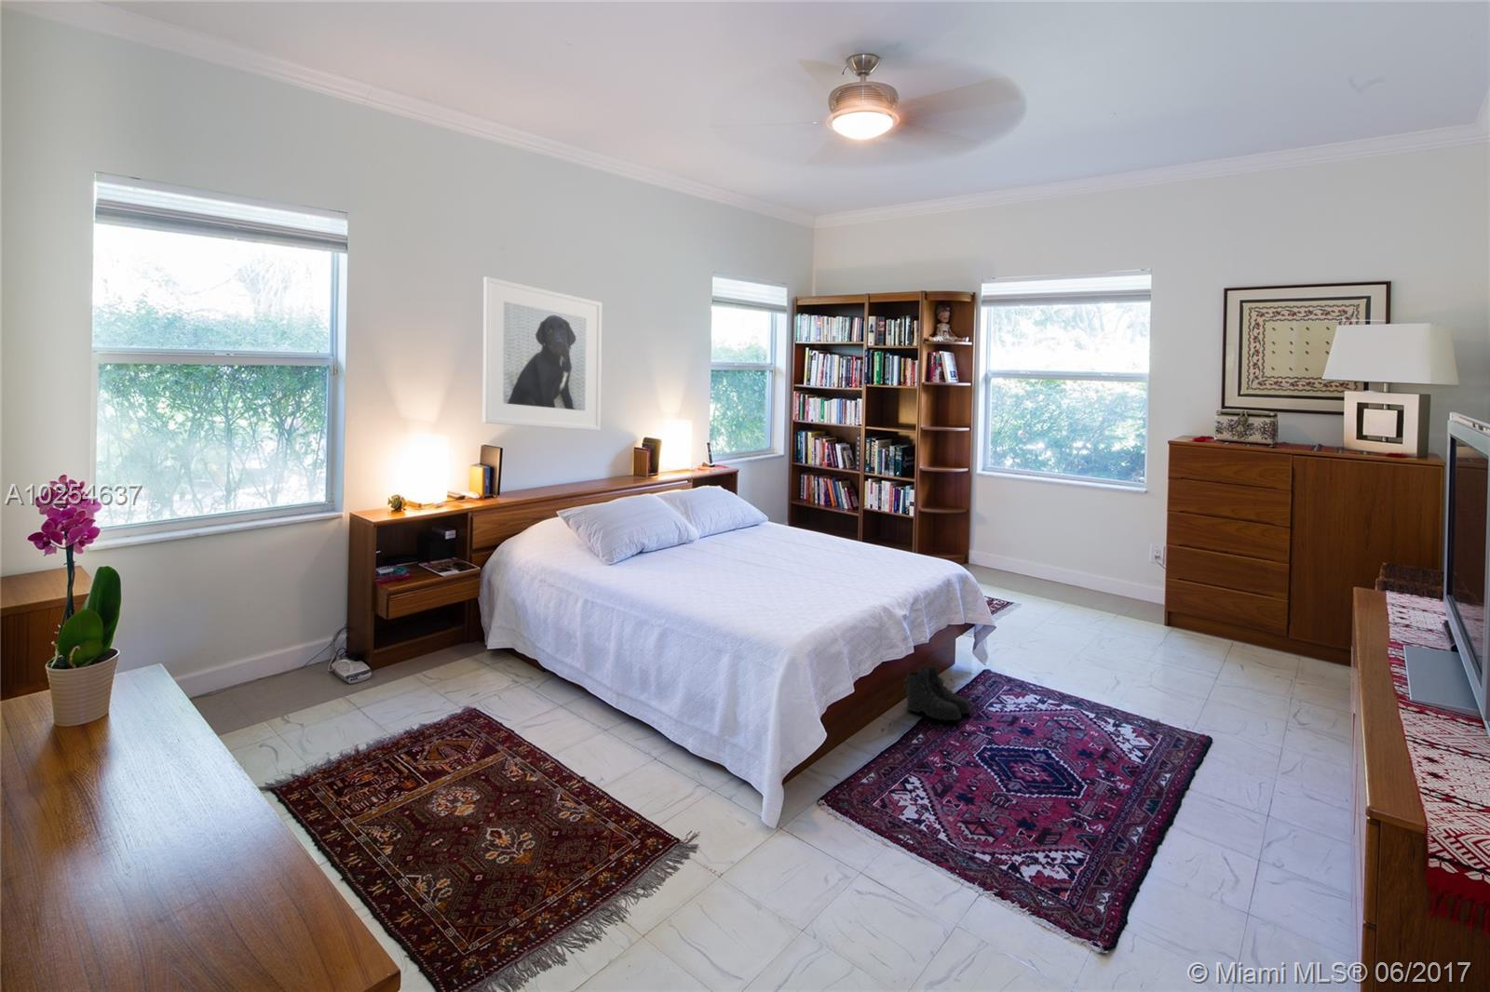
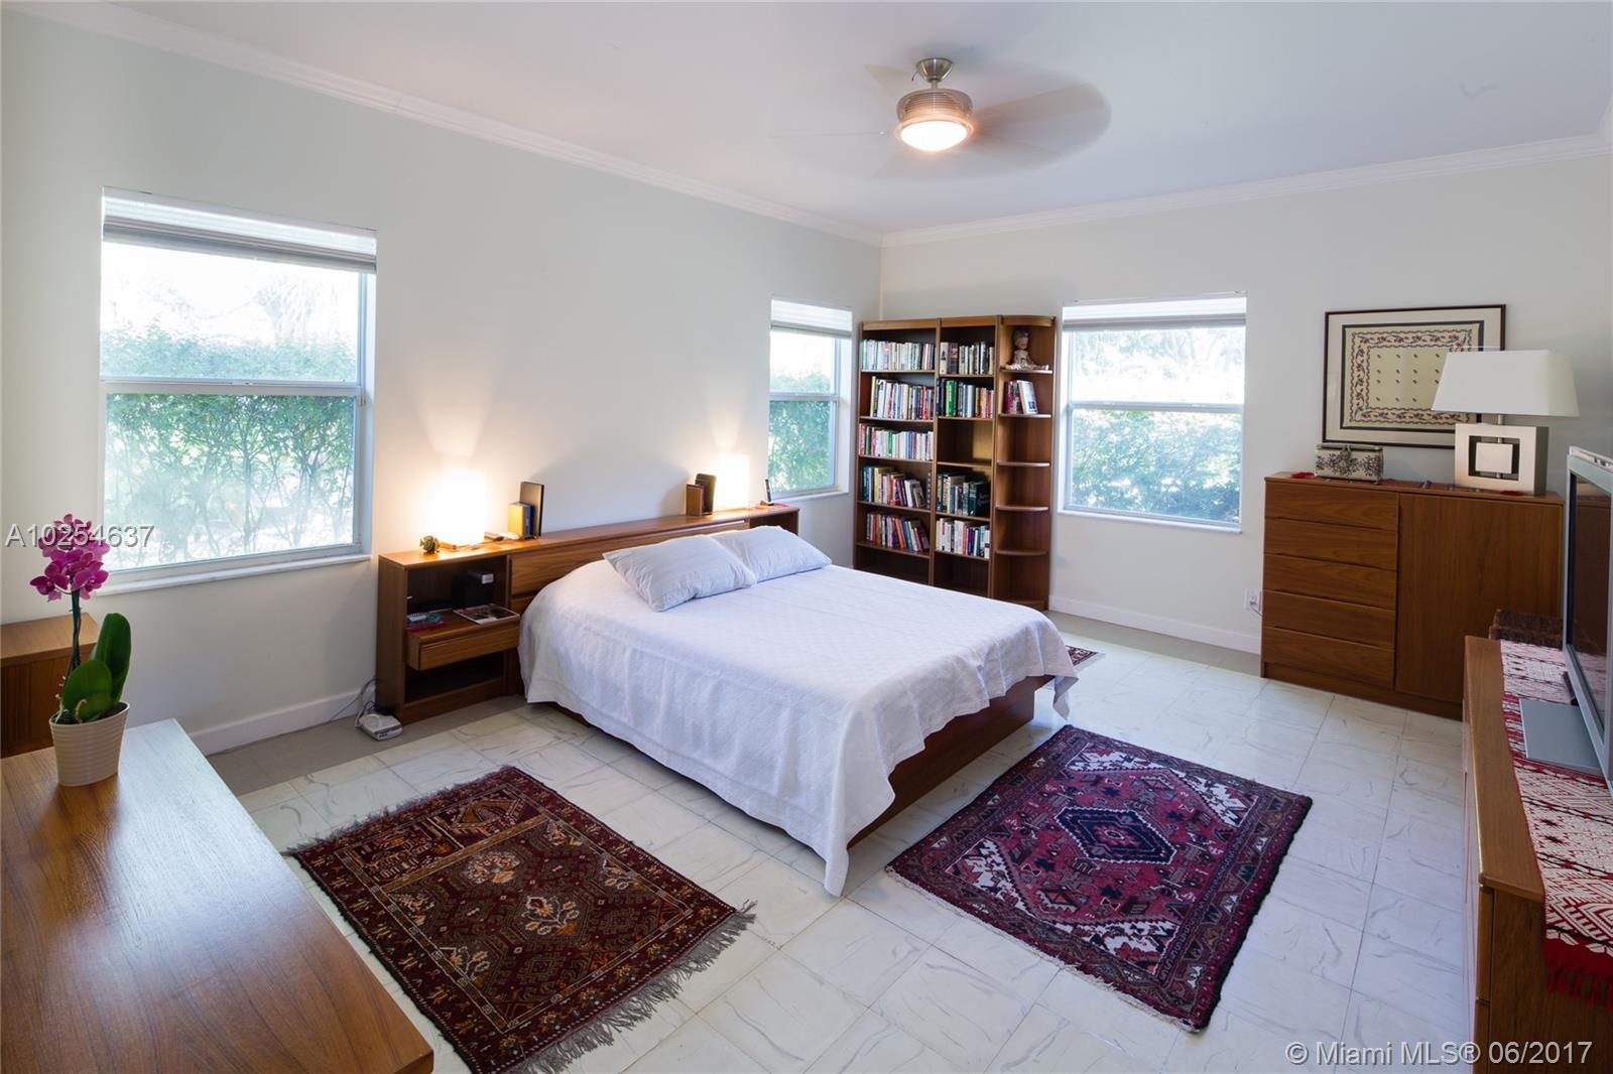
- boots [903,663,973,722]
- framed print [482,276,603,432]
